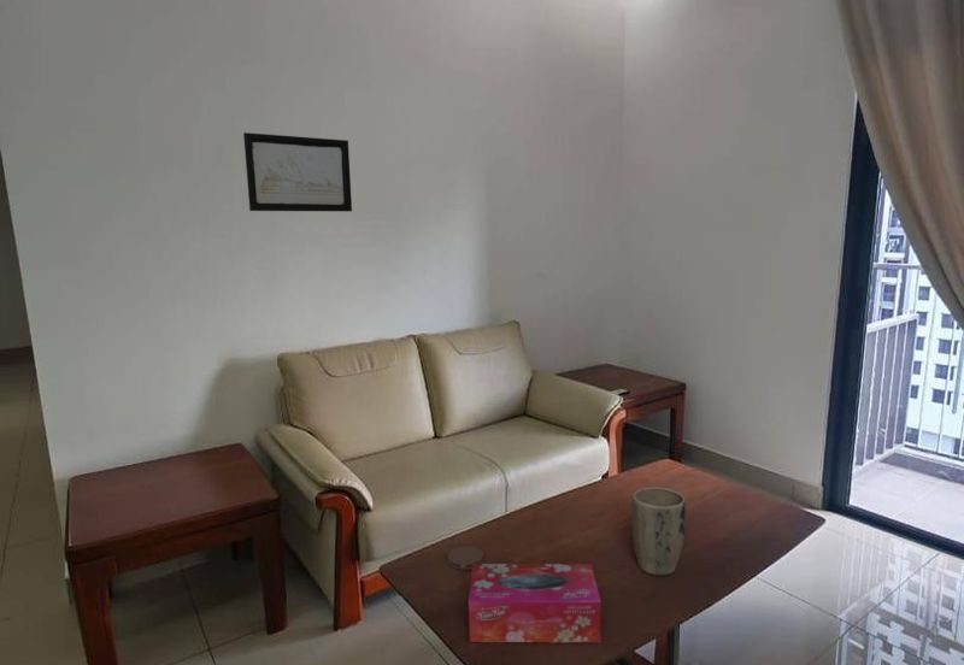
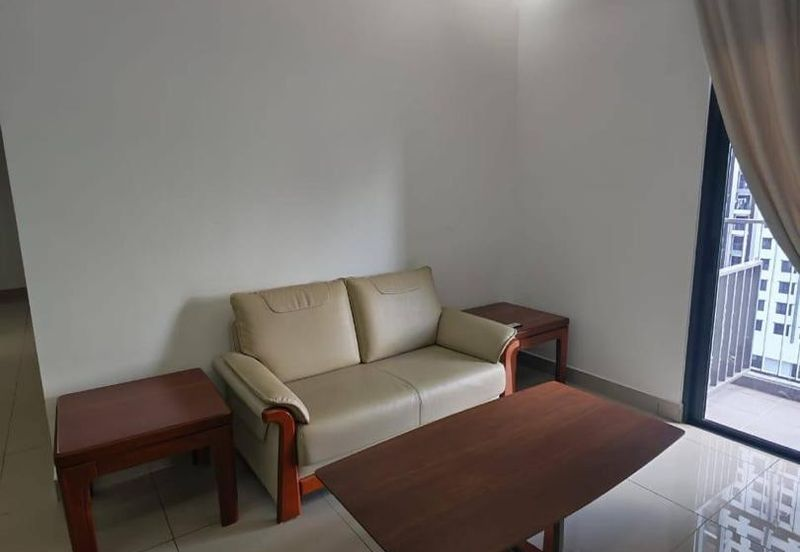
- coaster [446,545,484,571]
- tissue box [468,563,602,643]
- wall art [242,131,353,213]
- plant pot [631,487,687,577]
